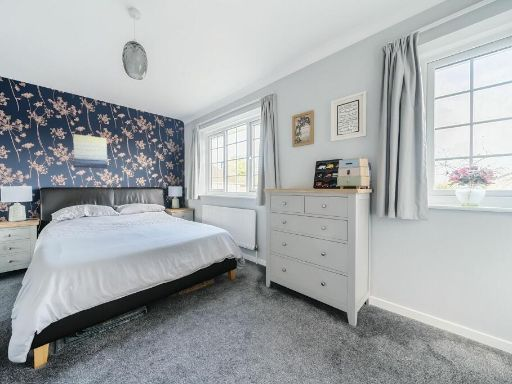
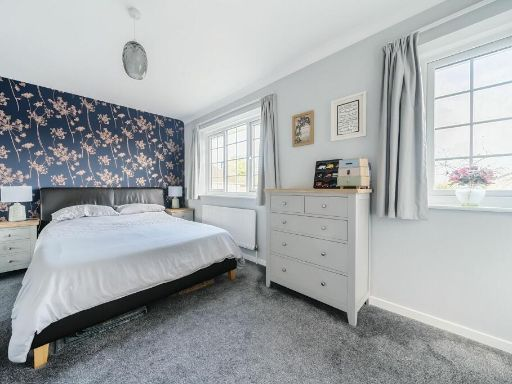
- wall art [72,133,108,169]
